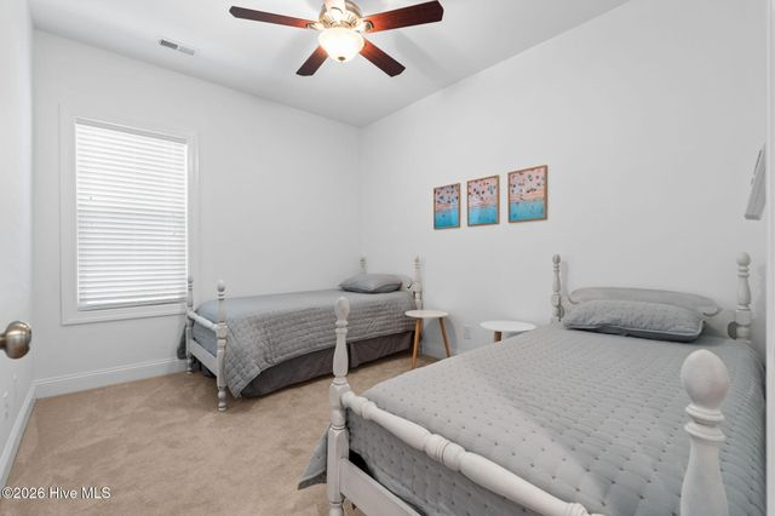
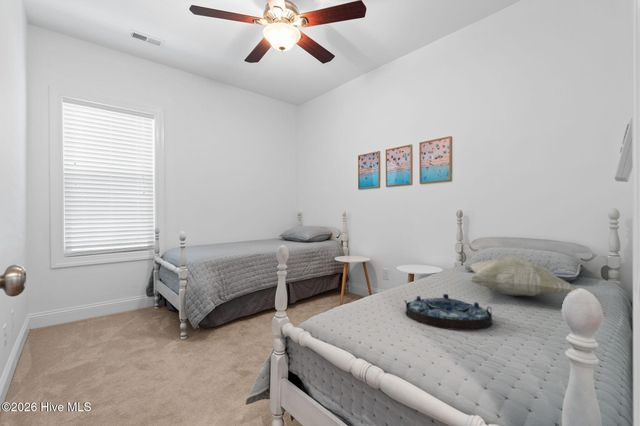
+ serving tray [404,293,494,332]
+ decorative pillow [468,256,577,297]
